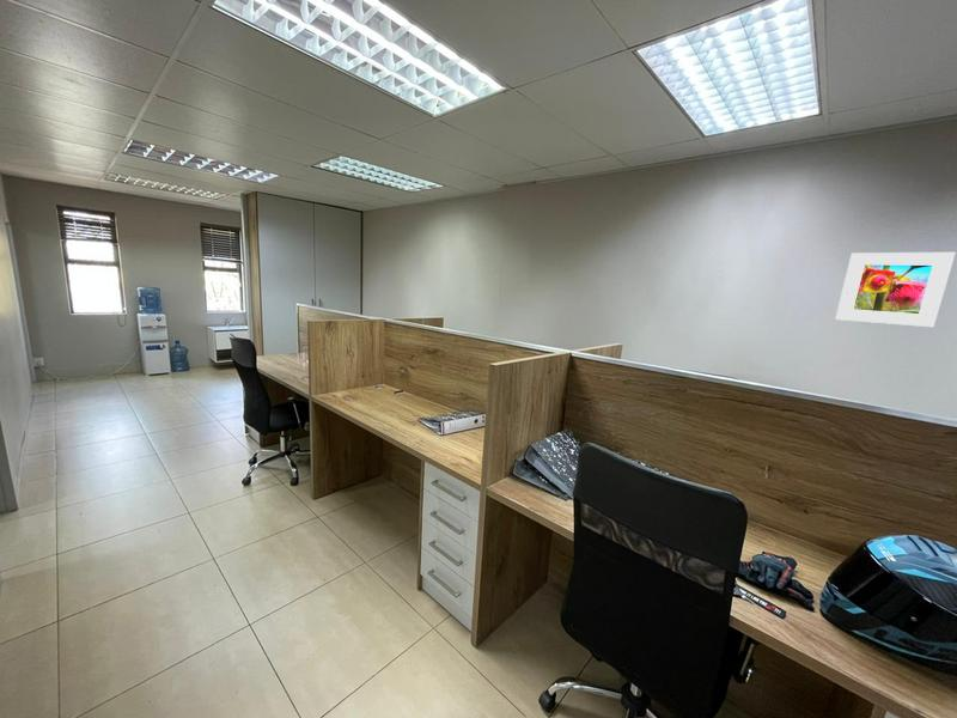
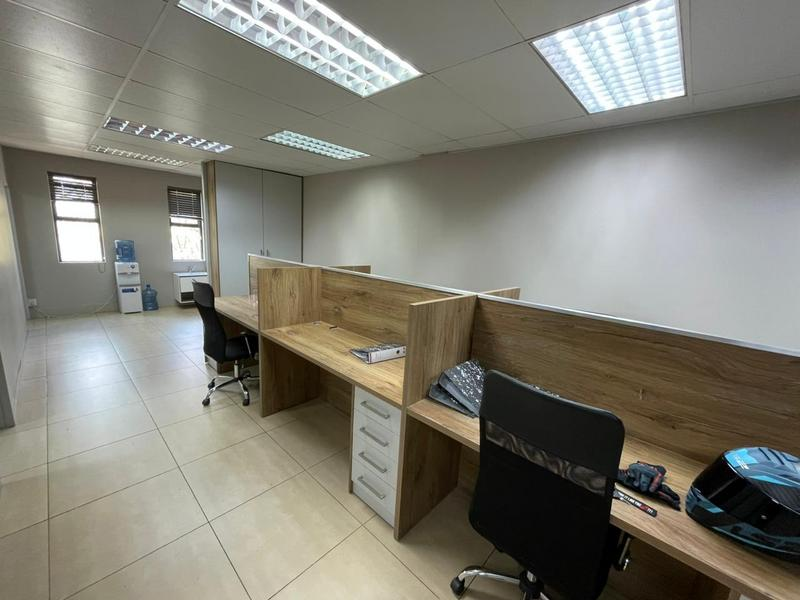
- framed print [835,251,957,328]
